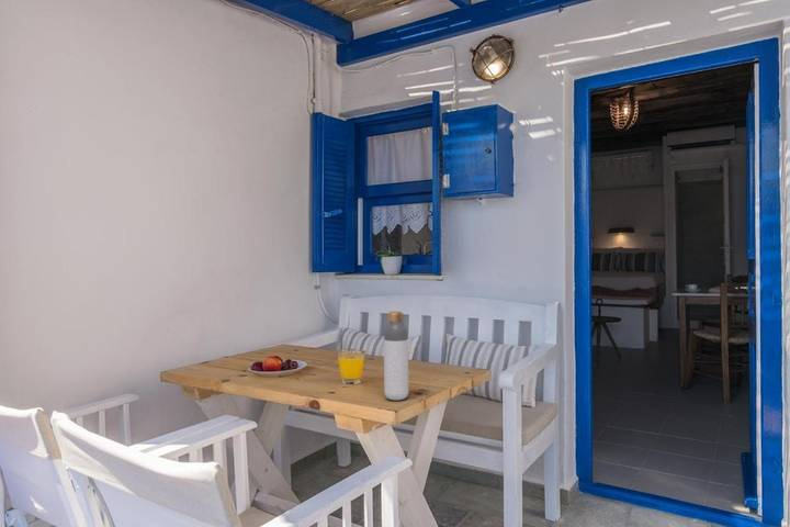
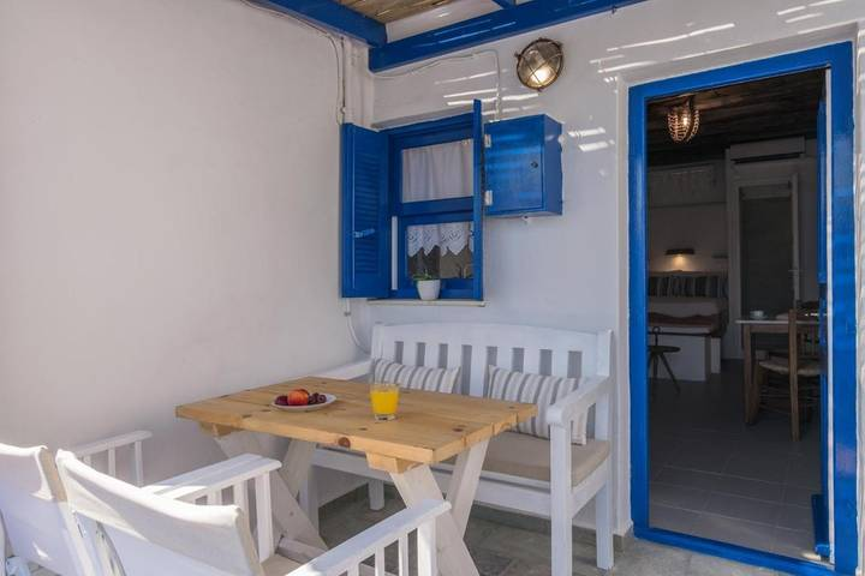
- bottle [383,311,409,402]
